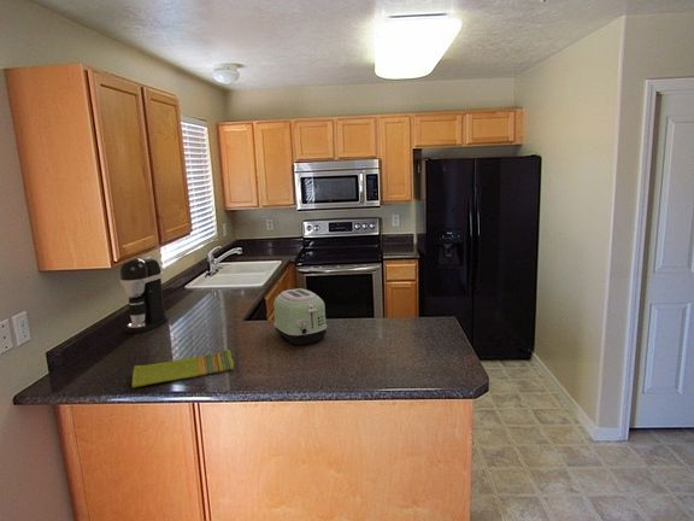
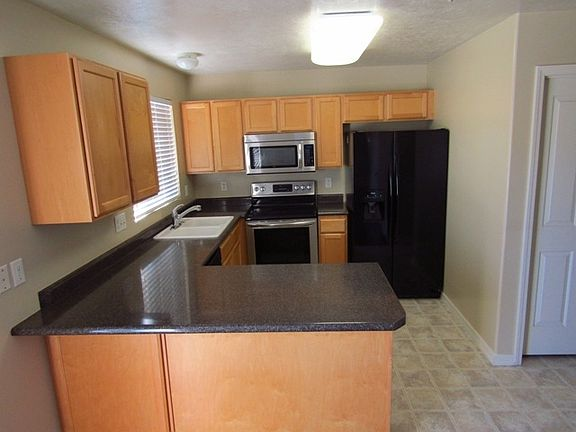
- coffee maker [118,257,169,334]
- toaster [272,287,328,346]
- dish towel [130,349,235,388]
